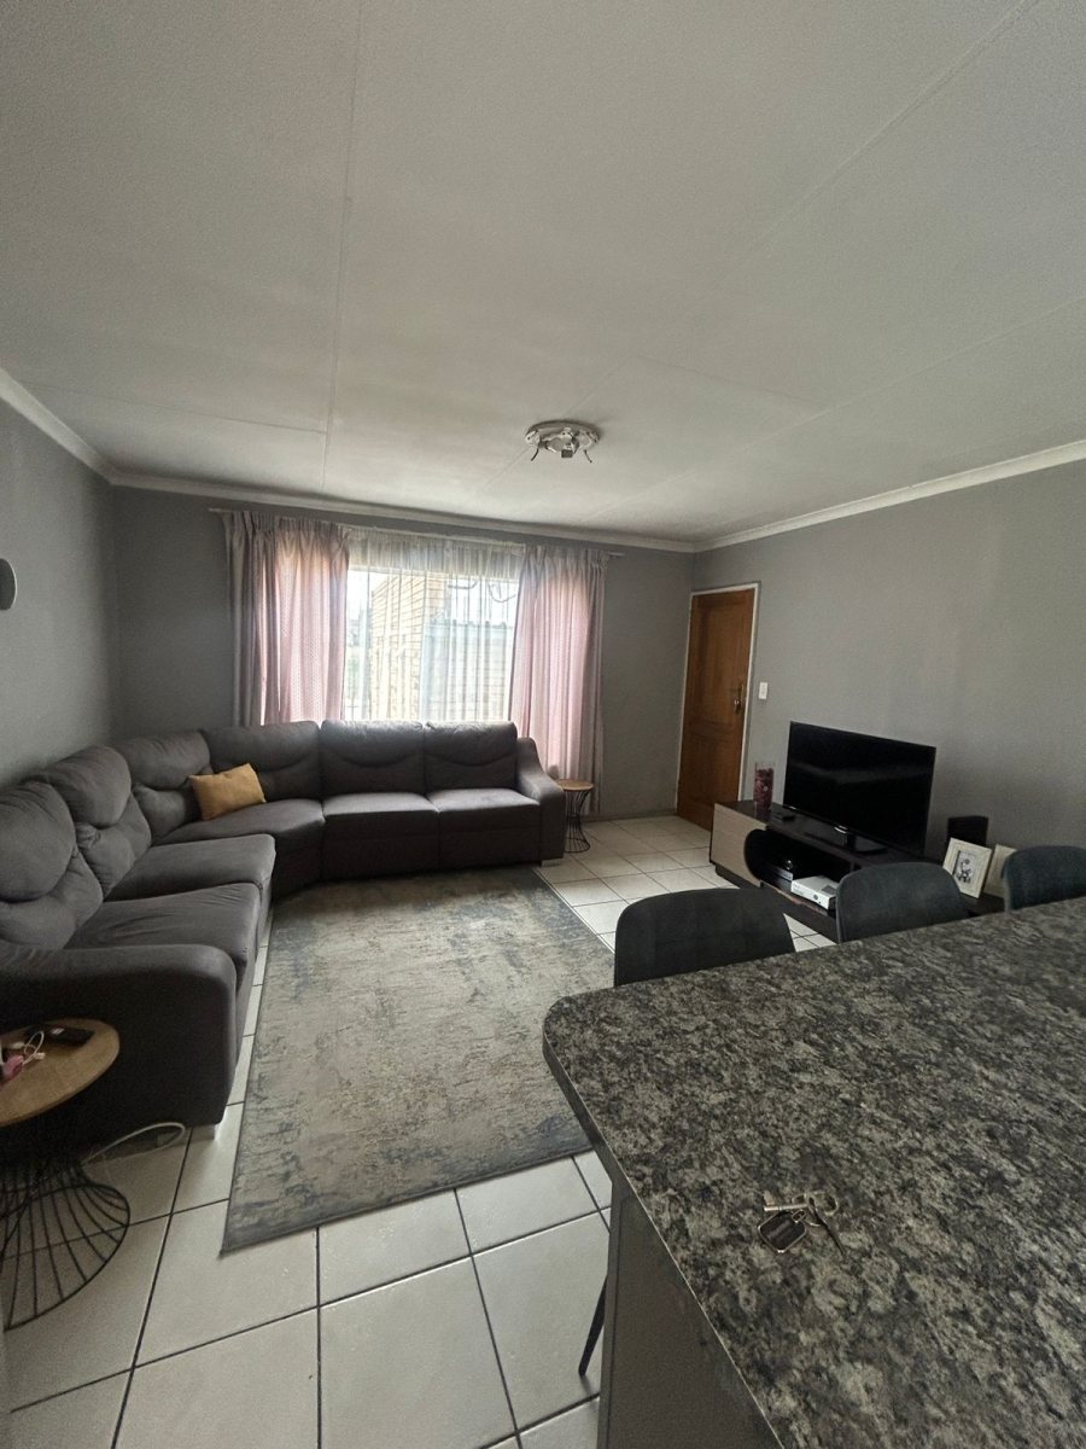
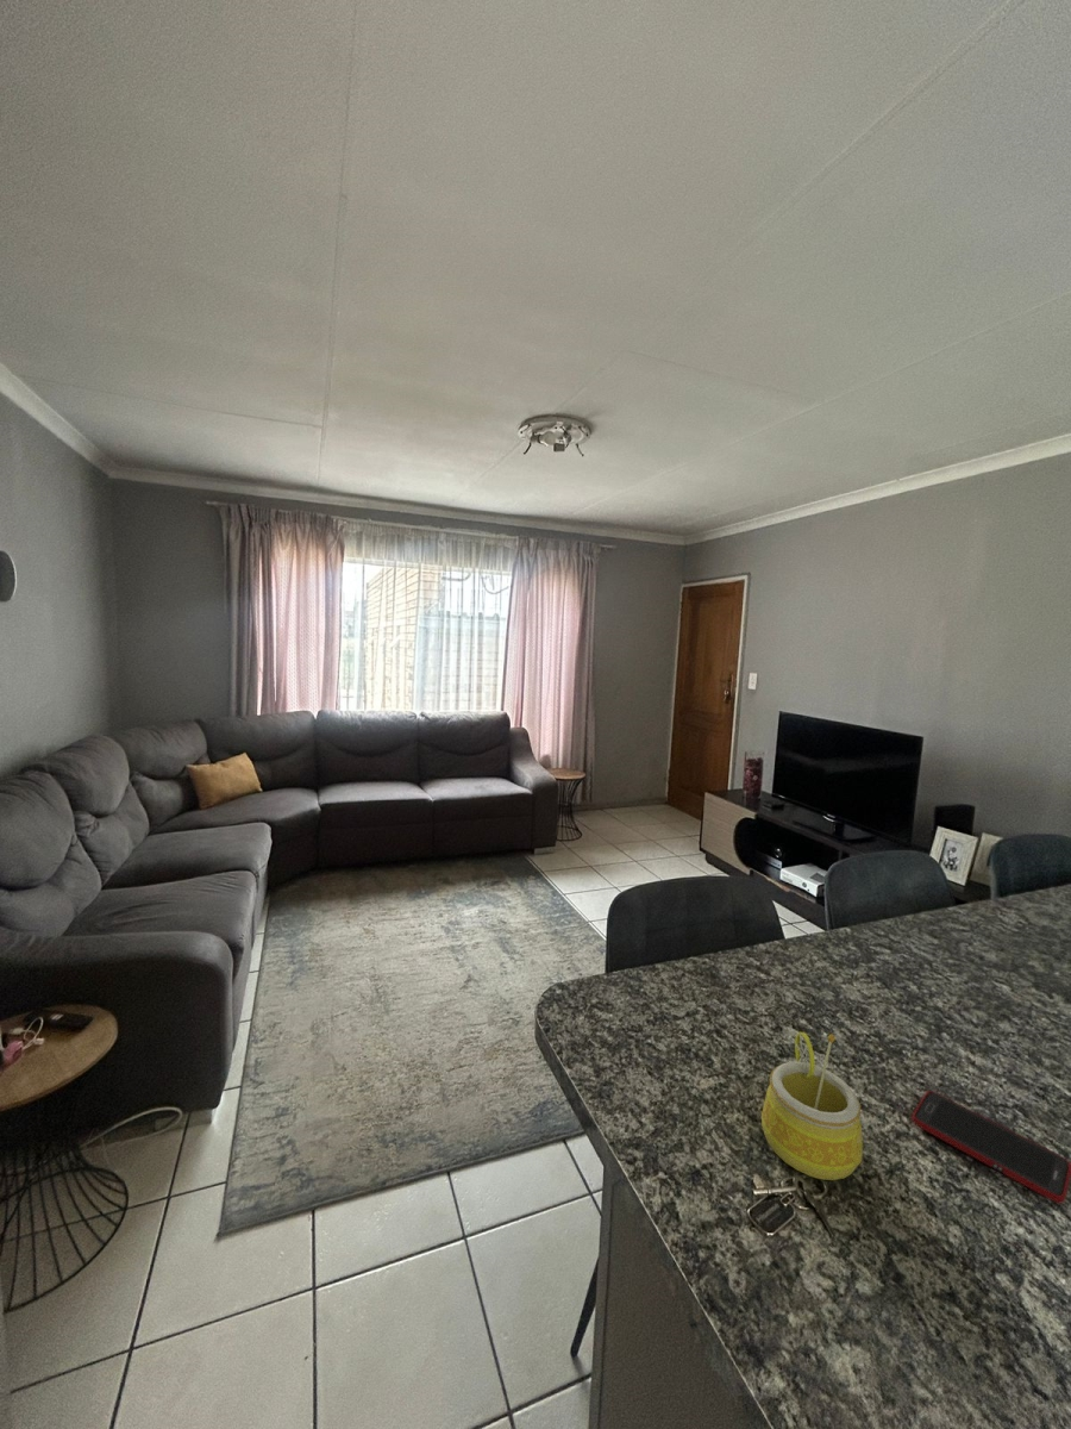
+ mug [760,1031,864,1181]
+ cell phone [910,1090,1071,1204]
